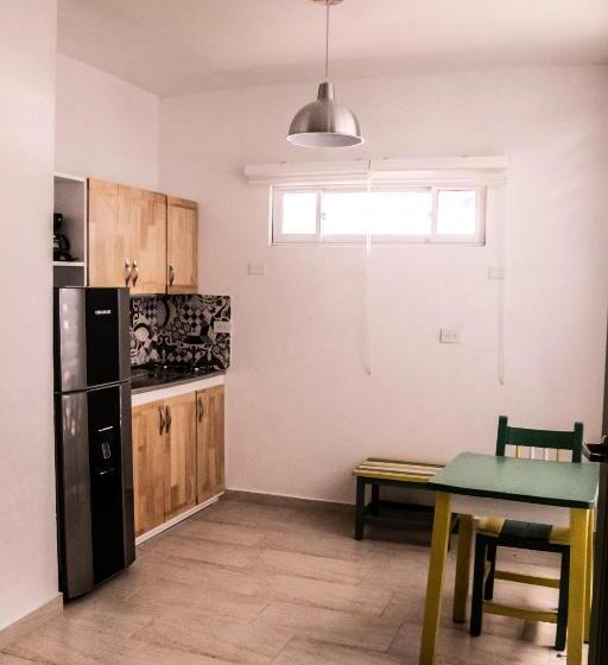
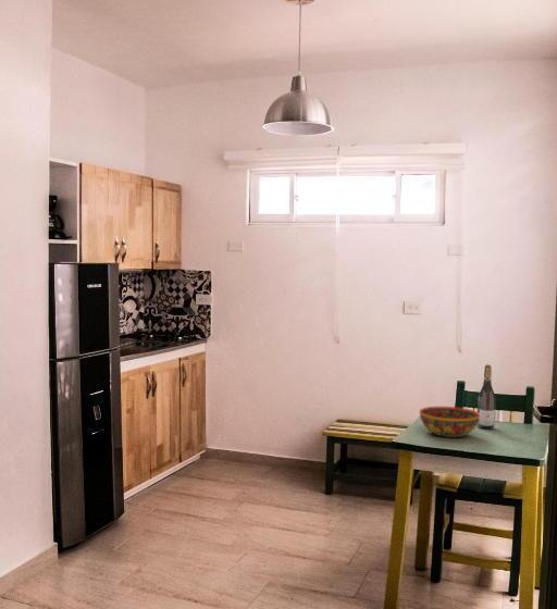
+ wine bottle [476,363,496,431]
+ bowl [418,406,480,438]
